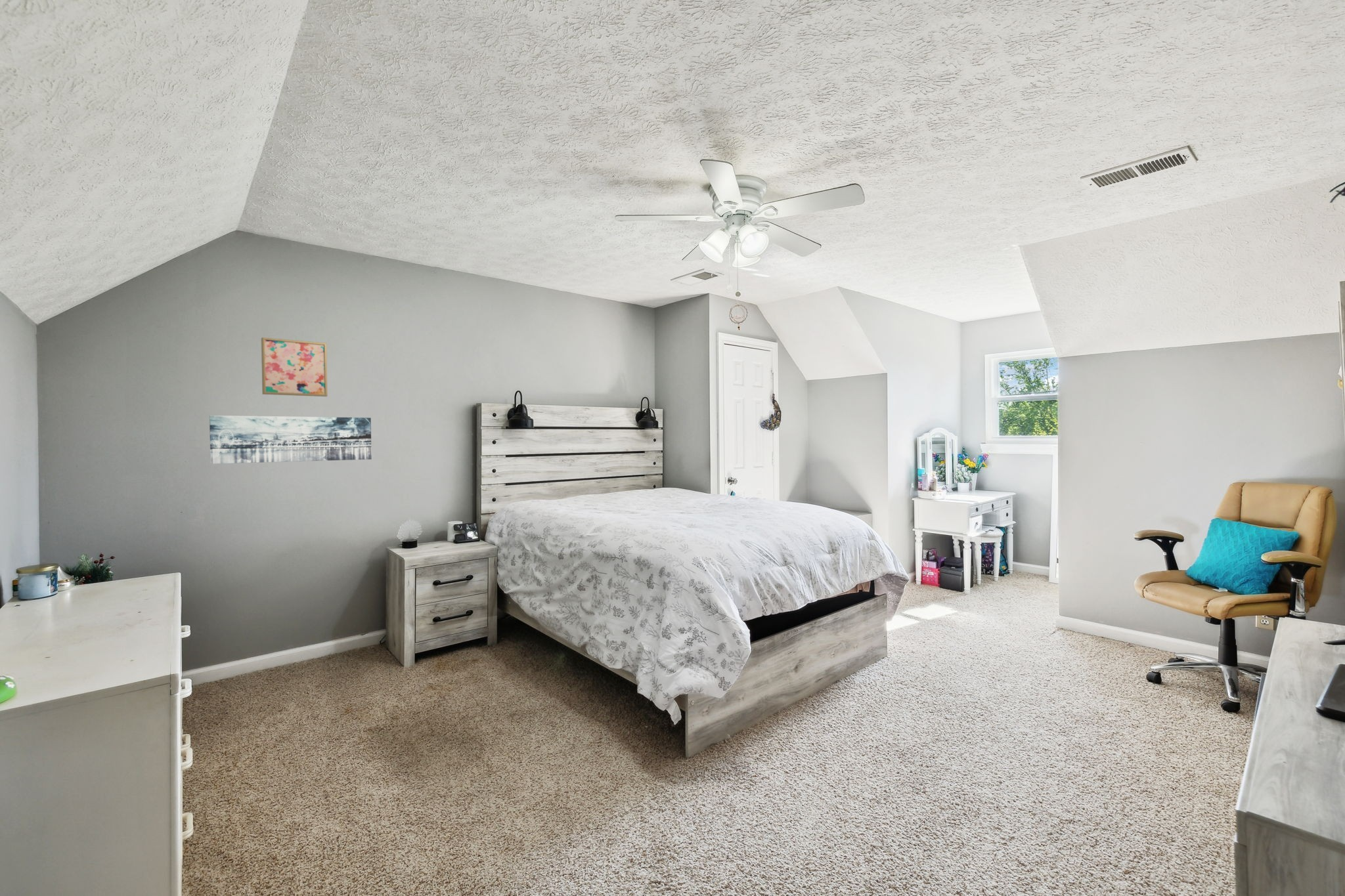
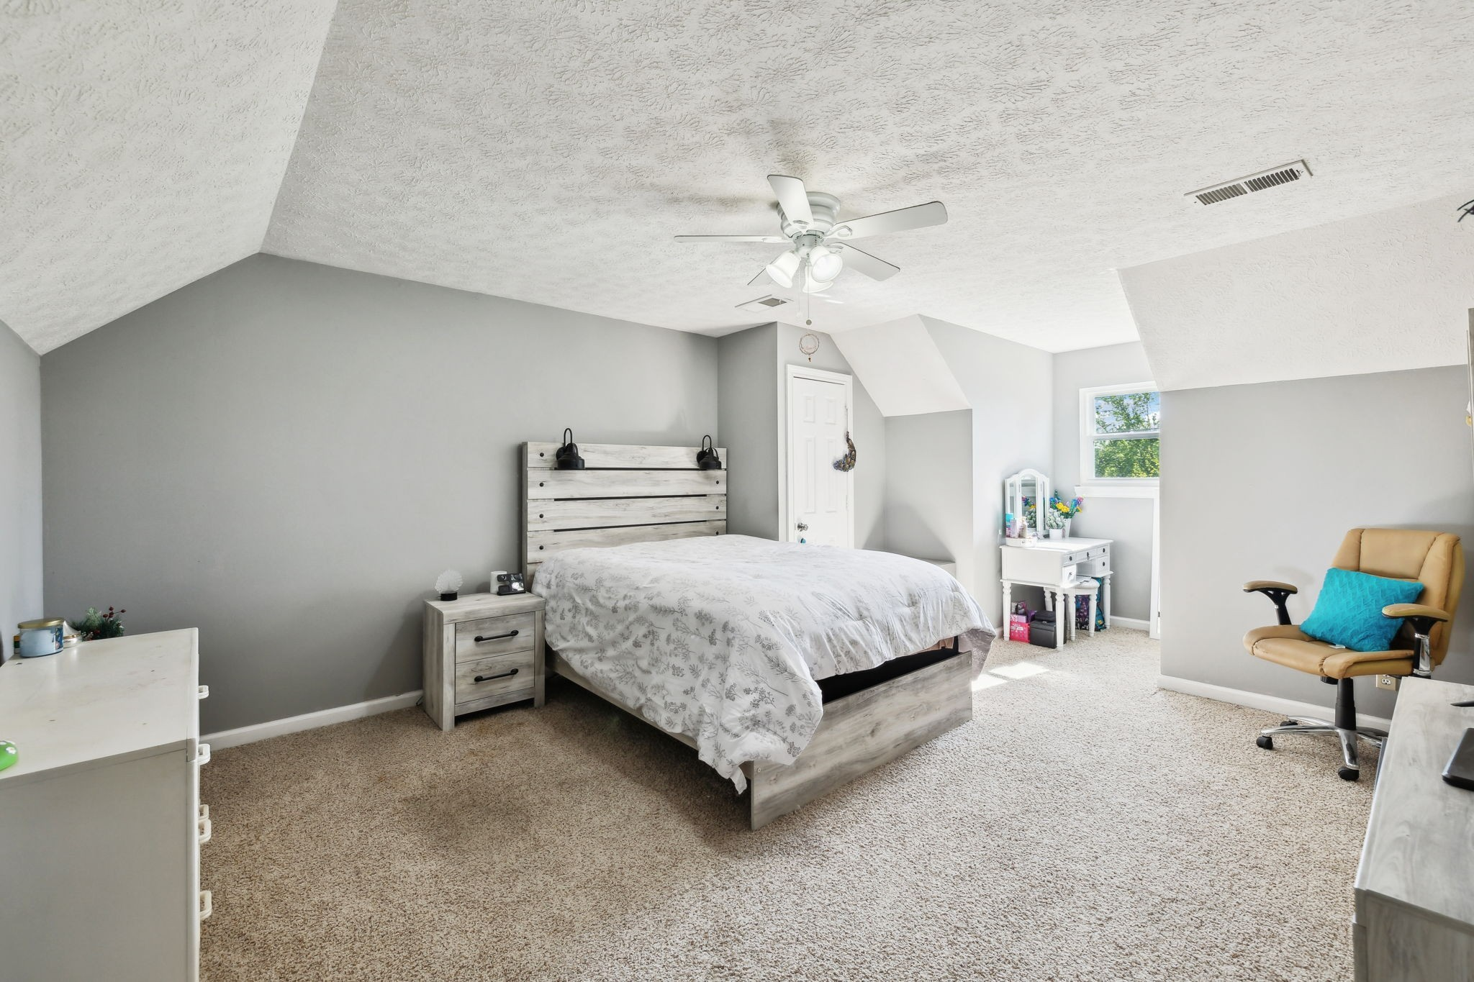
- wall art [209,415,372,465]
- wall art [261,337,328,397]
